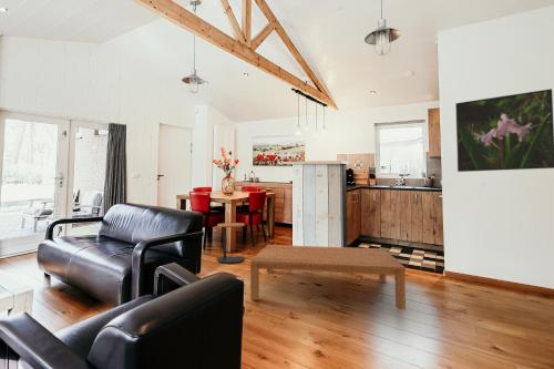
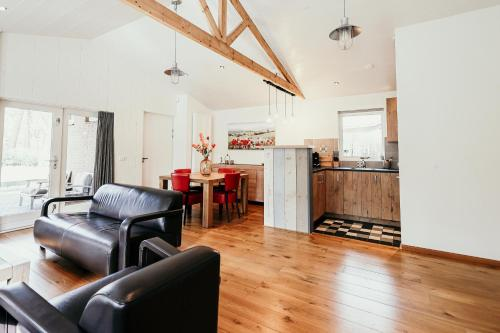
- coffee table [249,244,407,311]
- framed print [454,88,554,173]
- side table [216,222,246,264]
